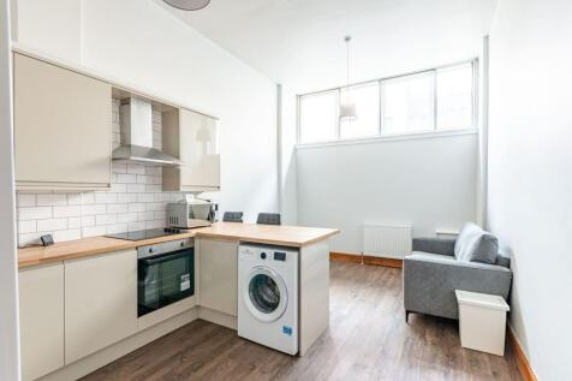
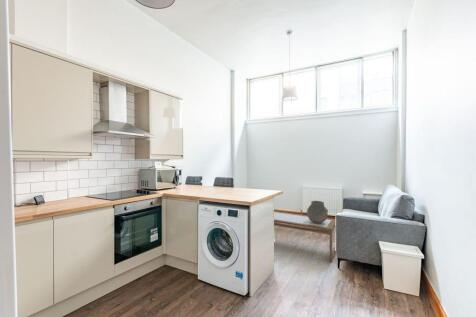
+ coffee table [273,210,337,264]
+ ceramic pot [306,200,329,223]
